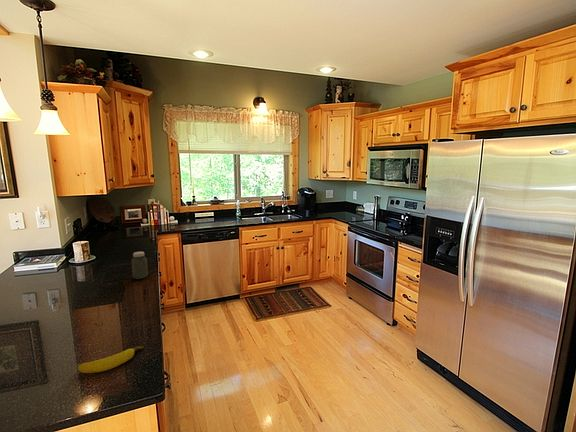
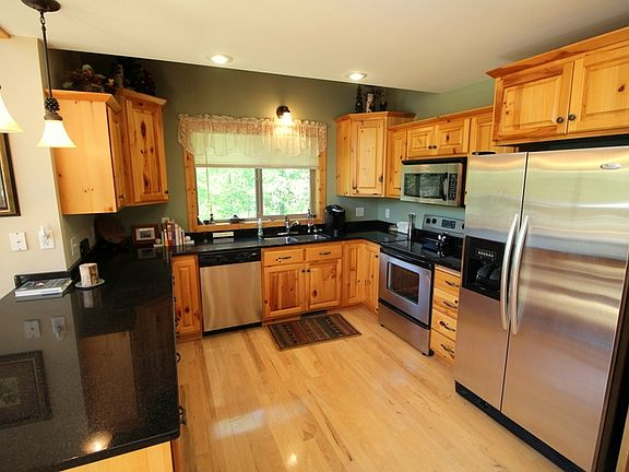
- jar [131,251,149,280]
- banana [76,345,146,374]
